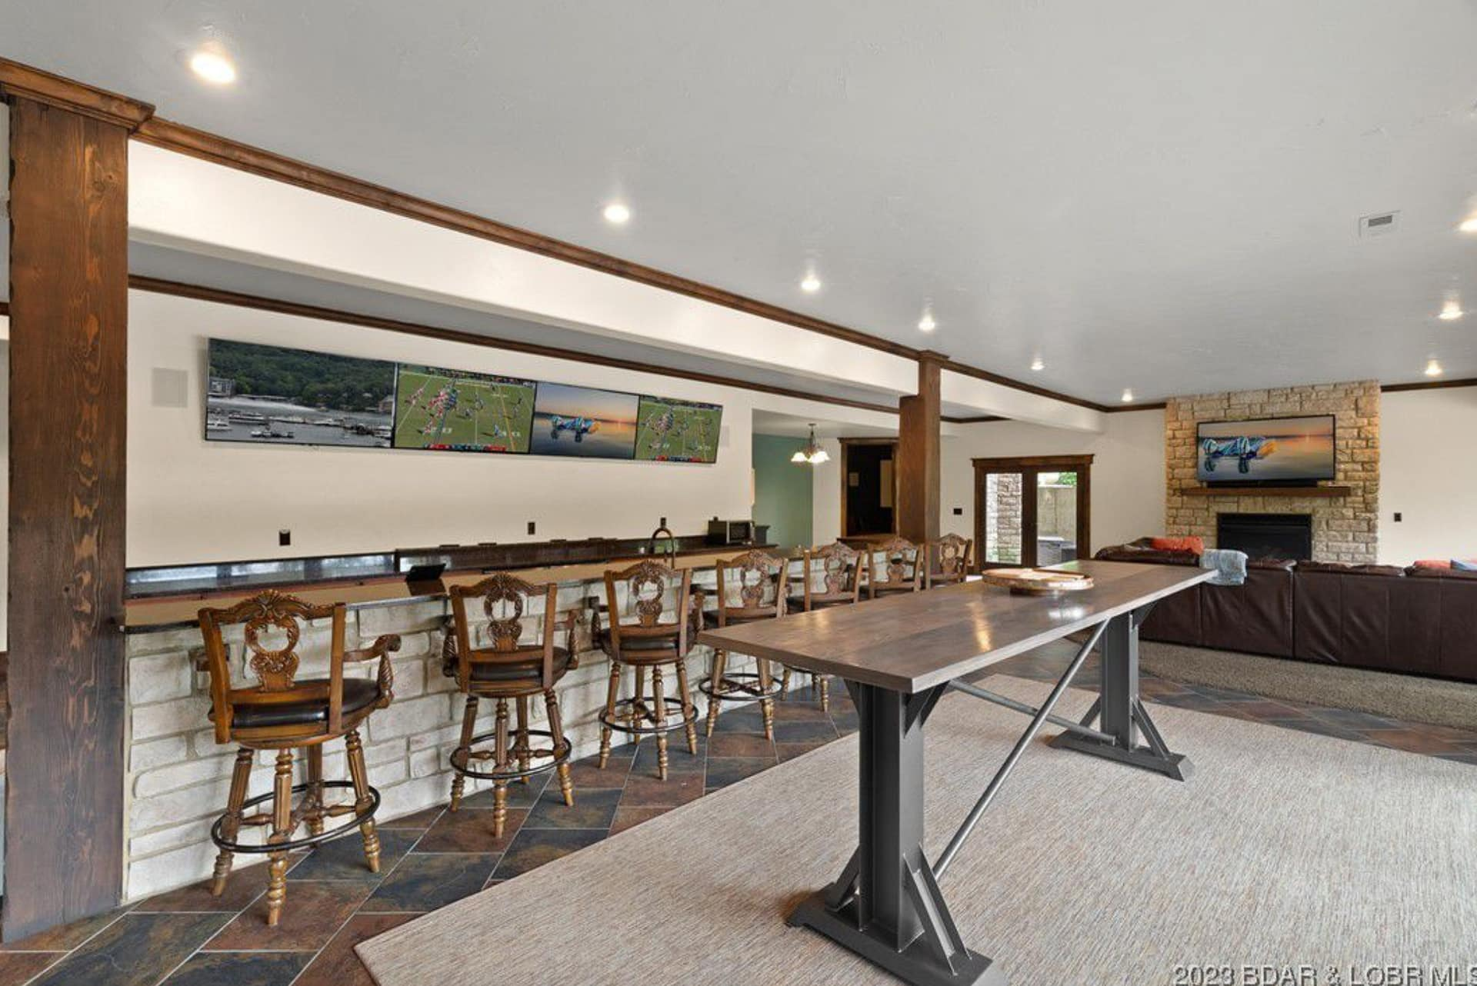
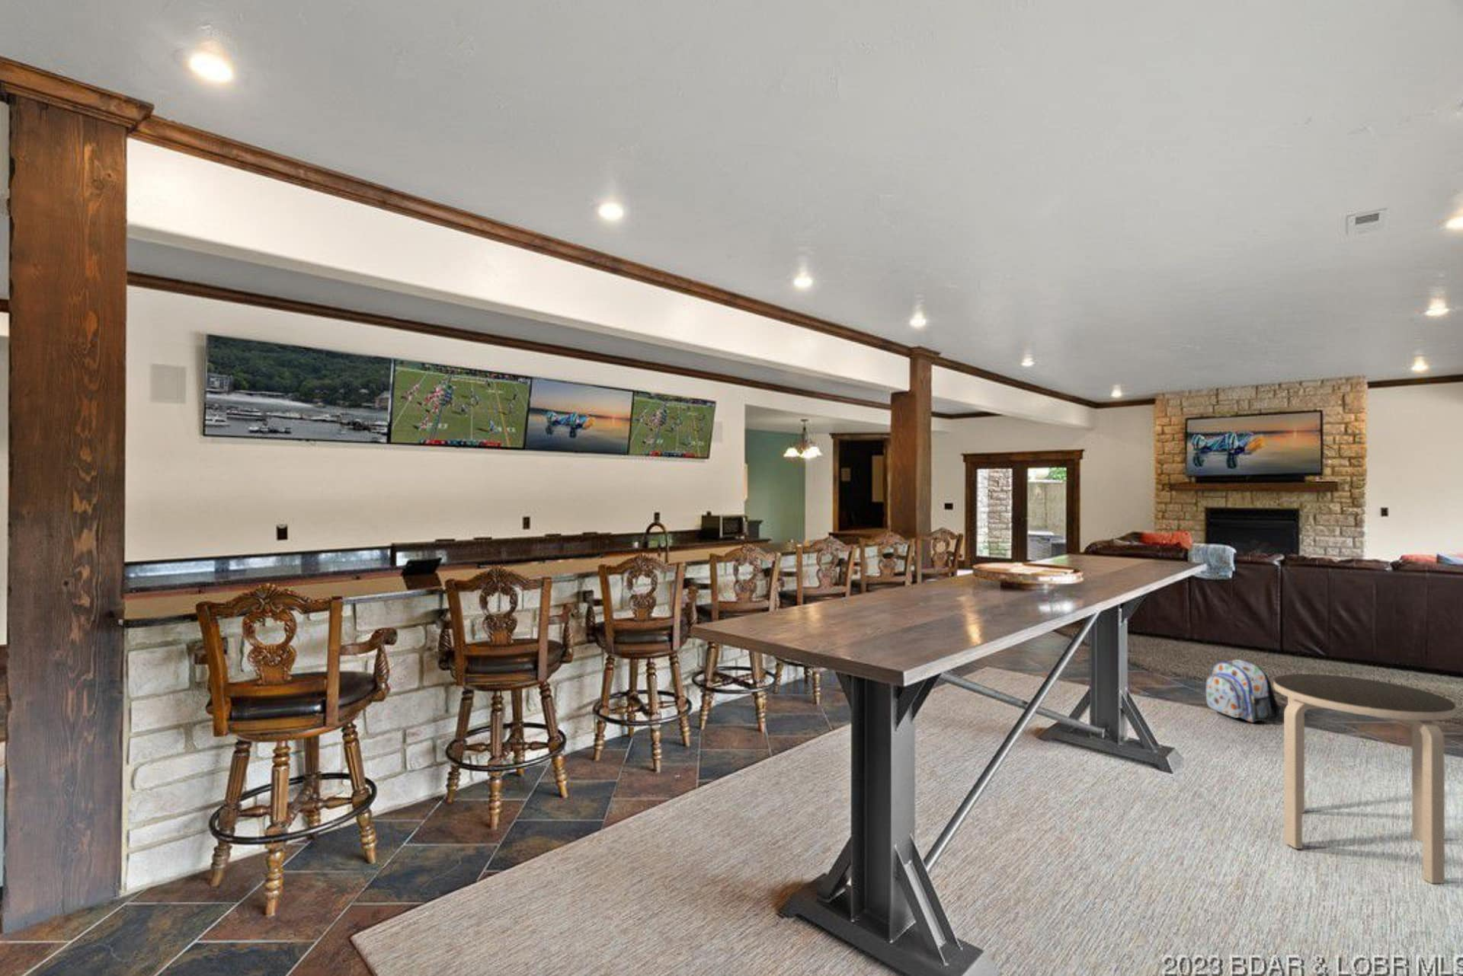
+ side table [1272,673,1456,883]
+ backpack [1205,659,1282,724]
